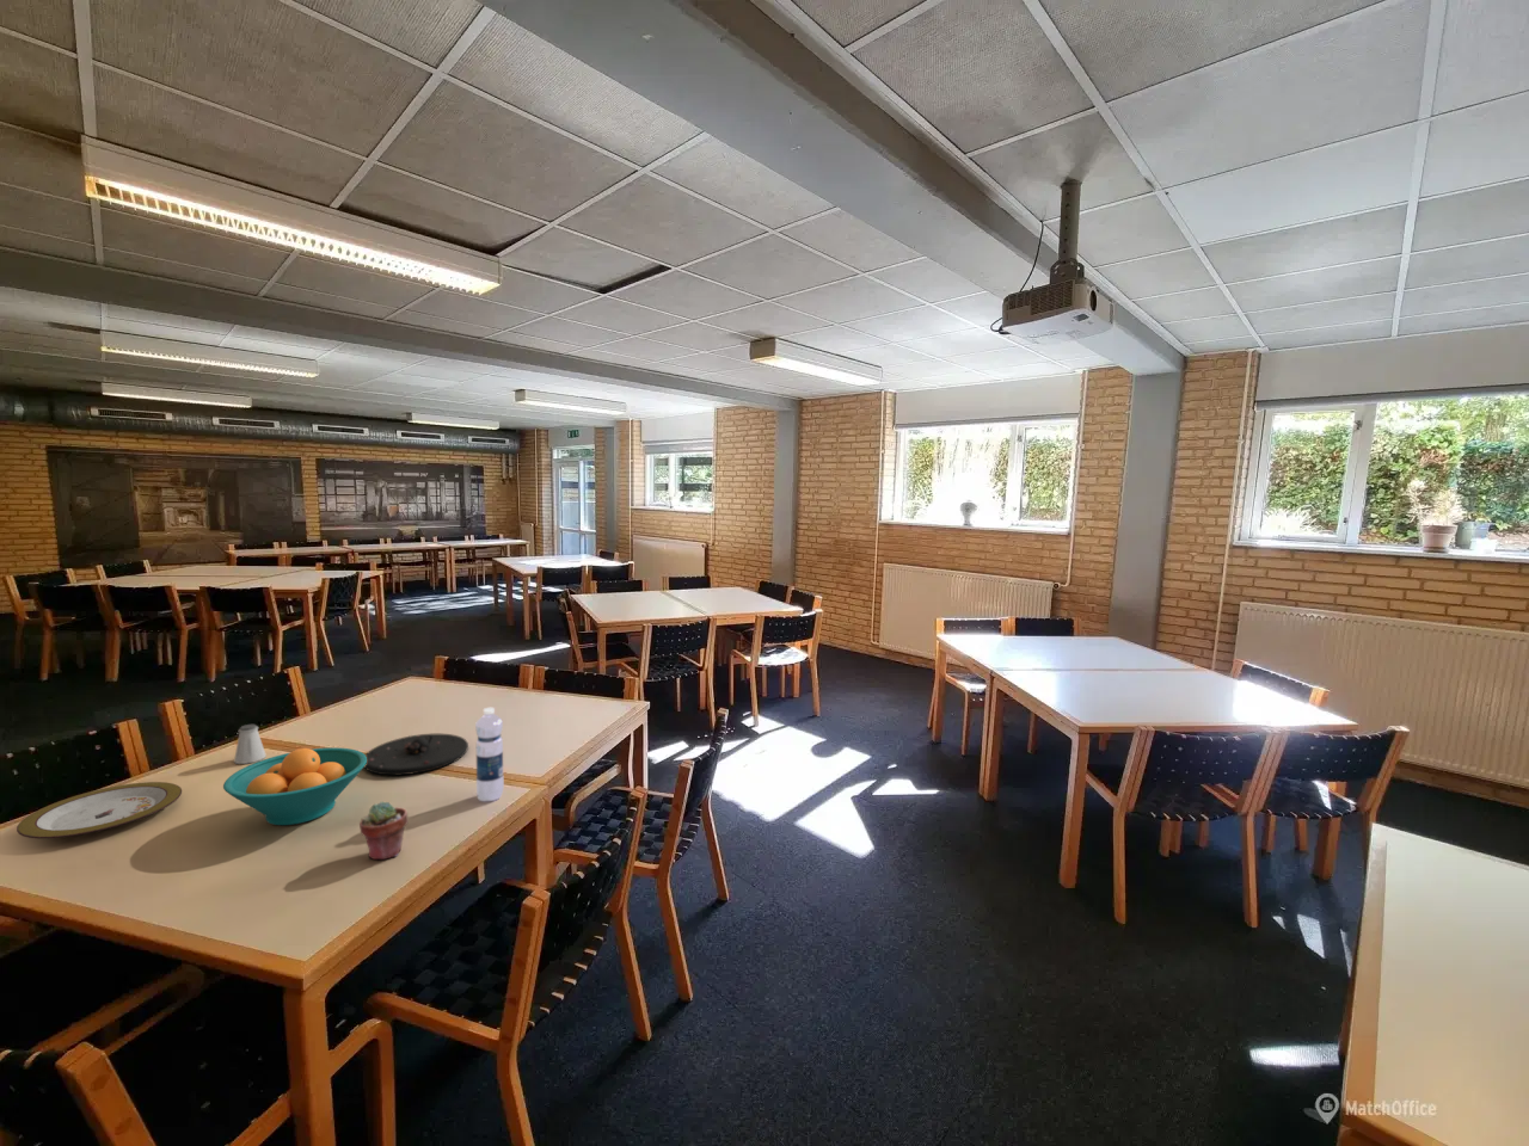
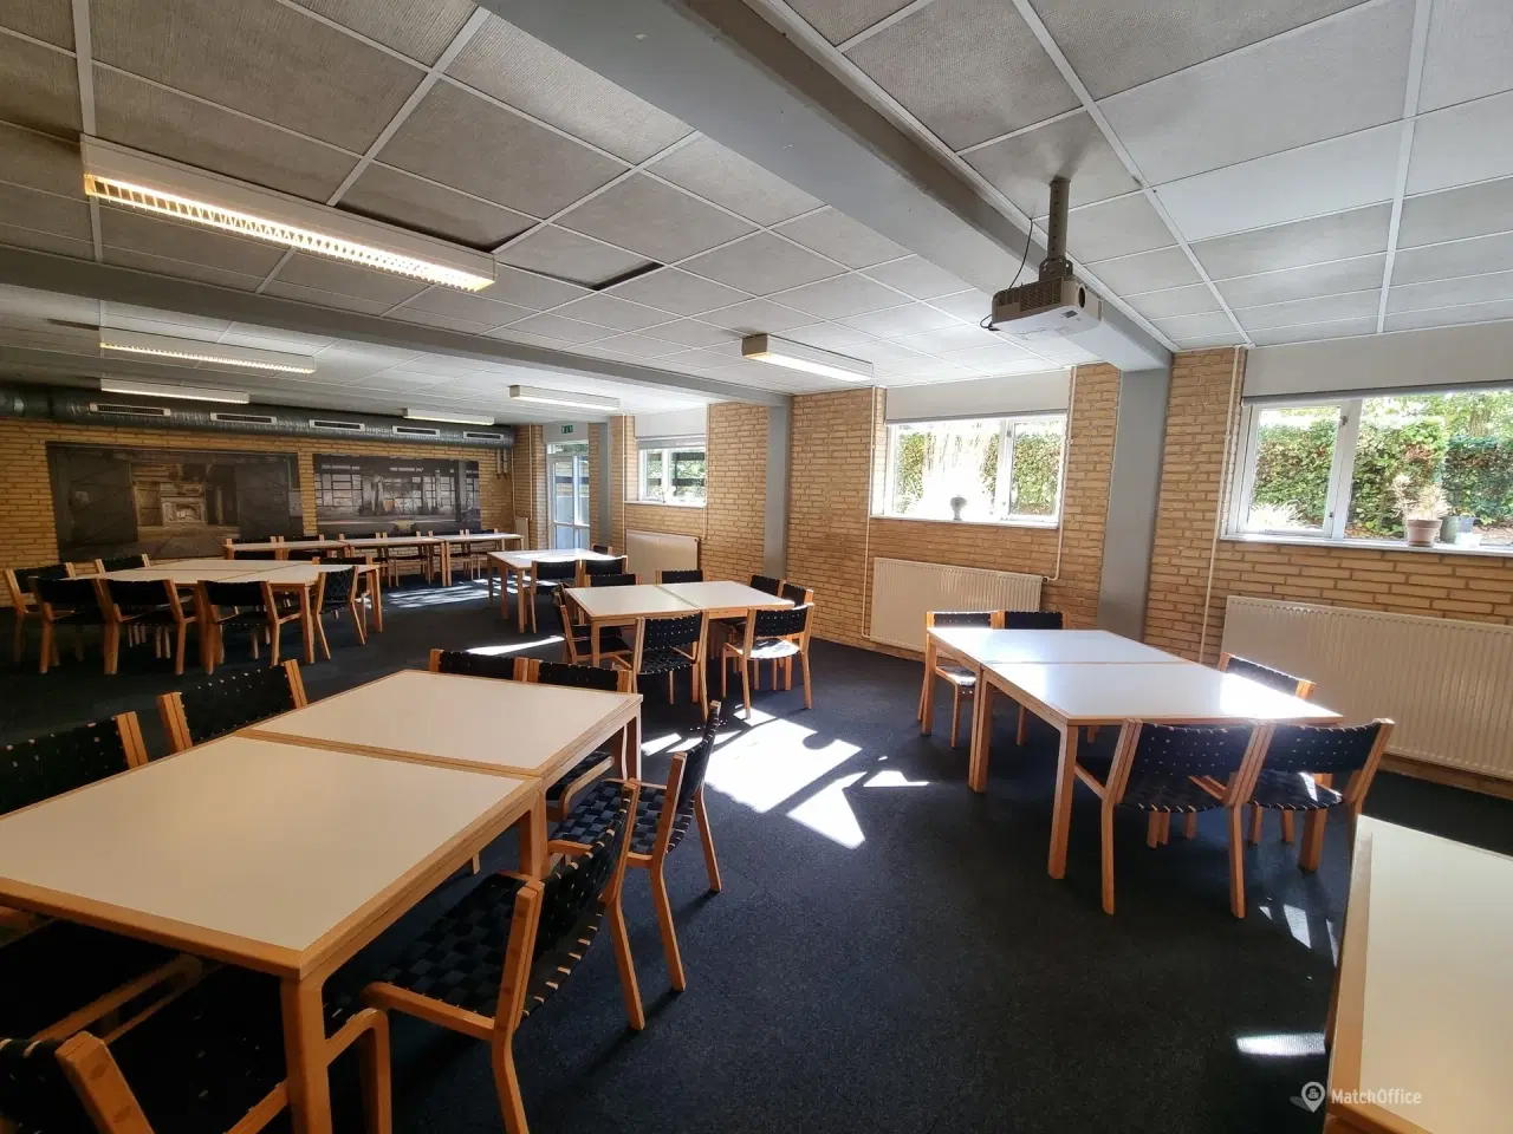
- plate [364,733,470,776]
- fruit bowl [223,746,367,826]
- potted succulent [359,801,409,861]
- plate [16,781,183,839]
- water bottle [474,707,506,802]
- saltshaker [232,723,267,766]
